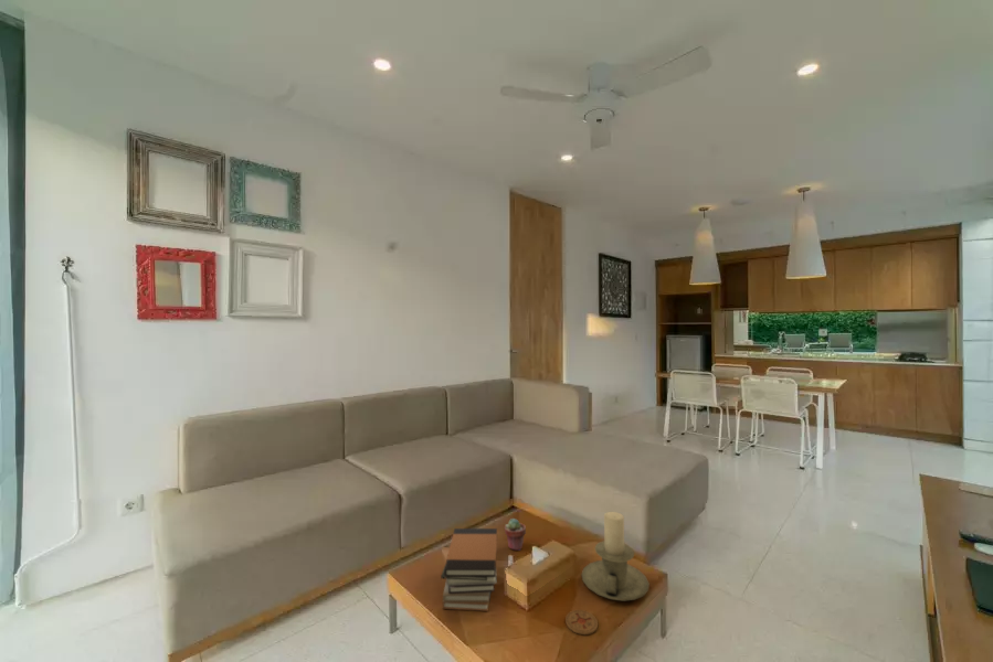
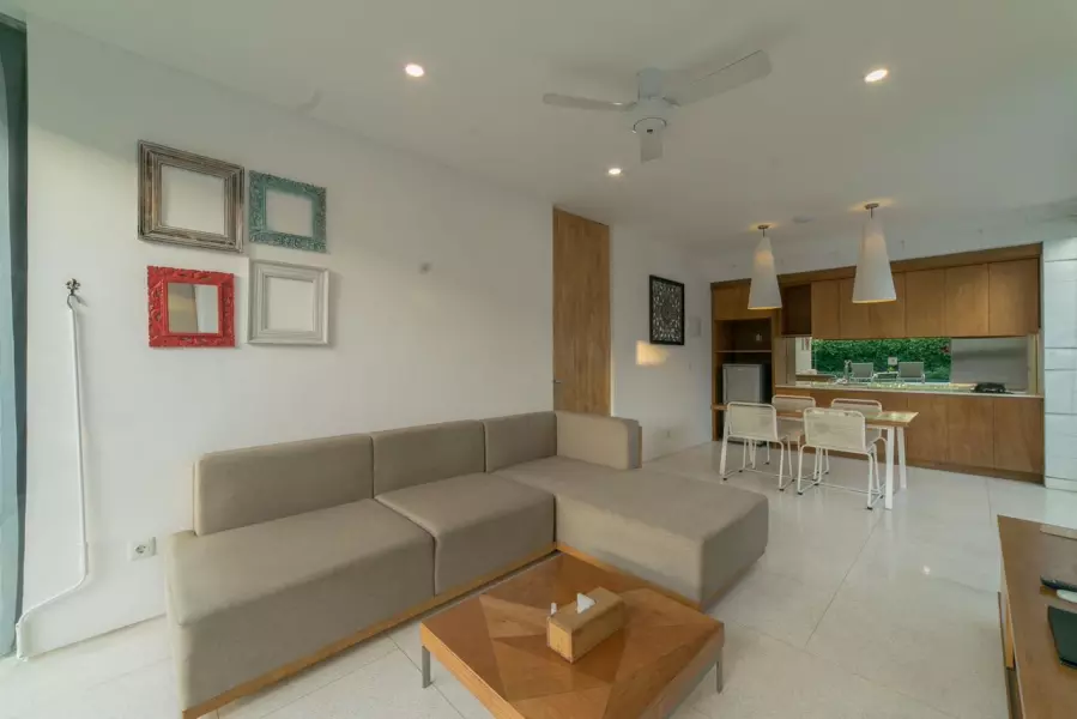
- potted succulent [504,517,527,552]
- candle holder [580,511,651,602]
- book stack [440,527,498,612]
- coaster [564,609,599,636]
